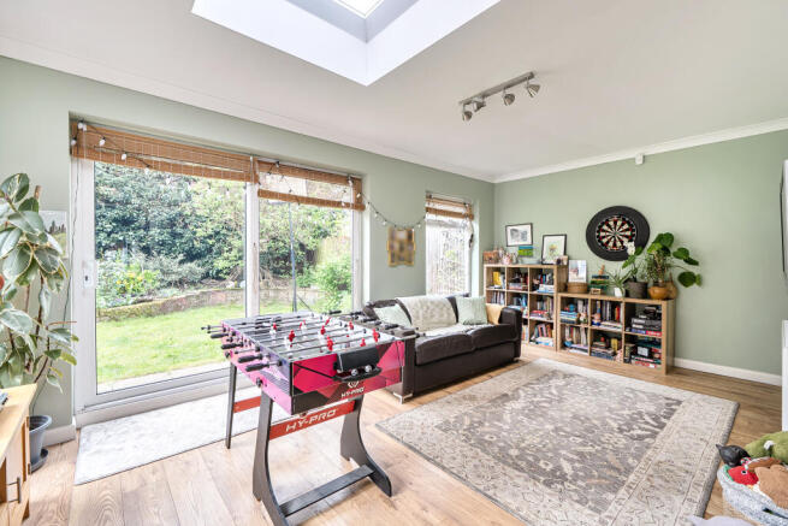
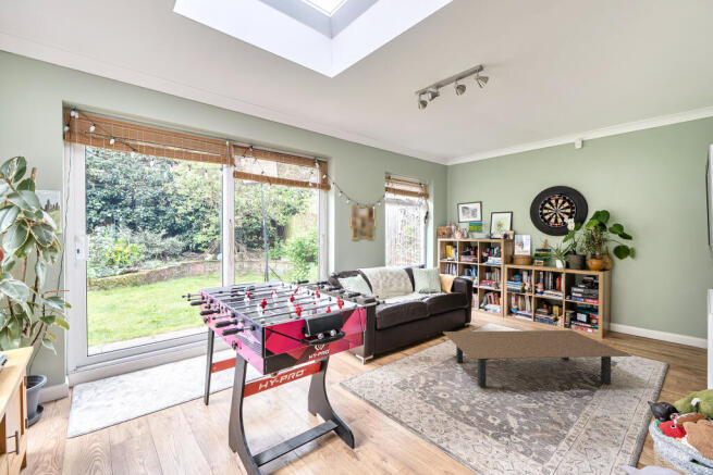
+ coffee table [442,329,634,388]
